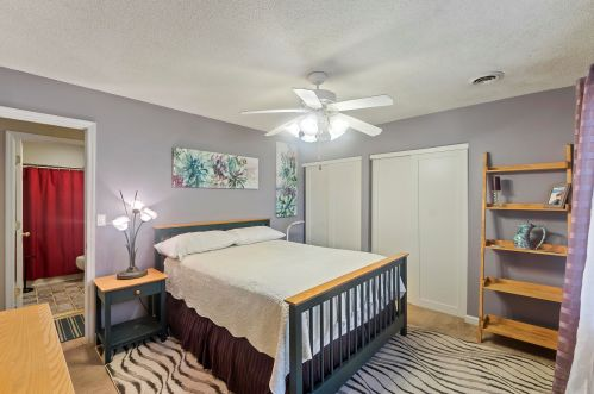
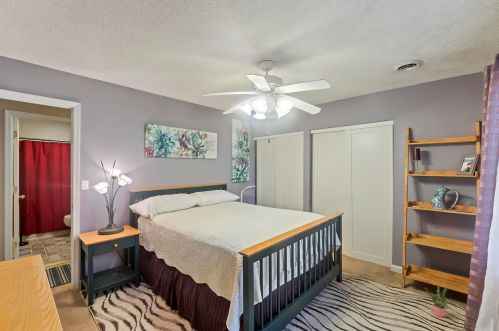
+ potted plant [423,285,449,318]
